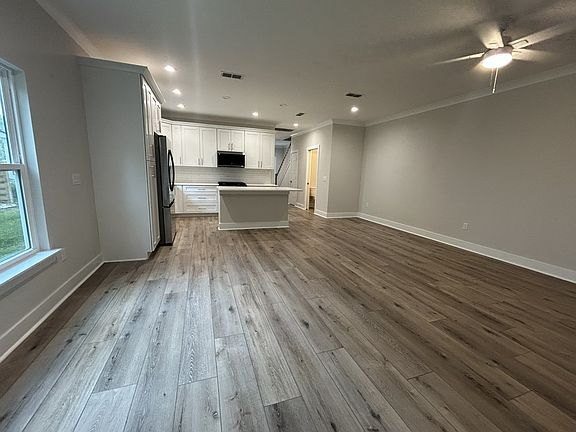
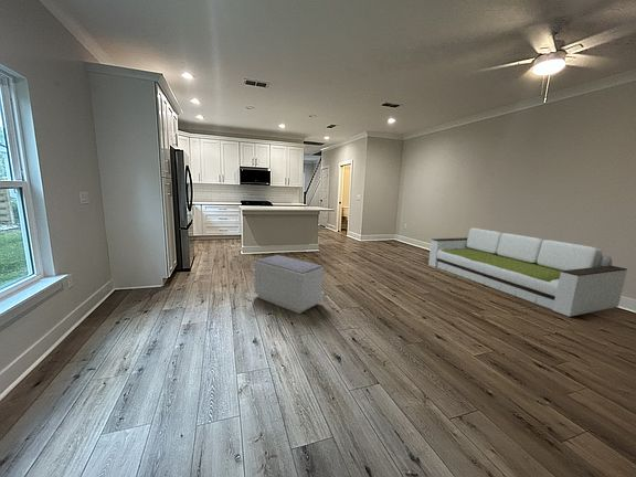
+ bench [253,254,325,315]
+ sofa [427,227,628,318]
